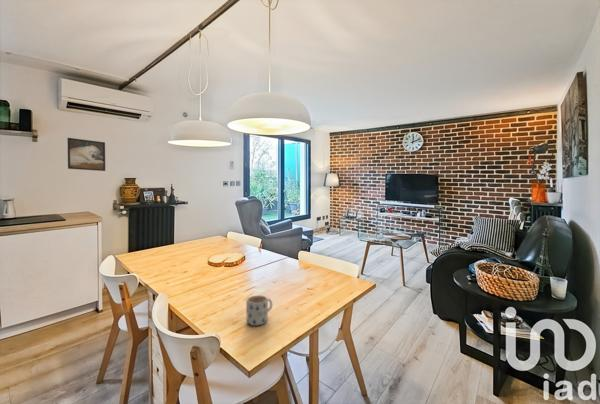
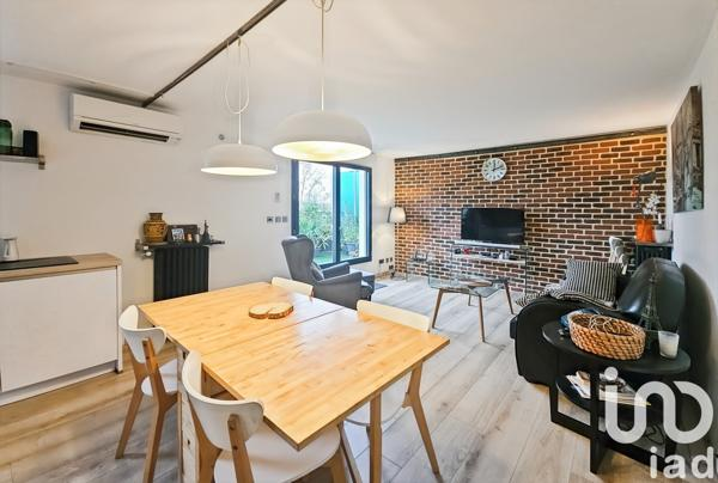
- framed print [66,137,106,172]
- mug [245,294,273,326]
